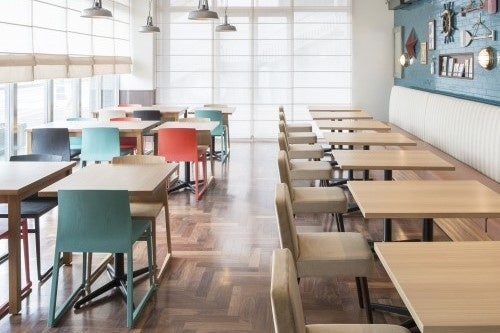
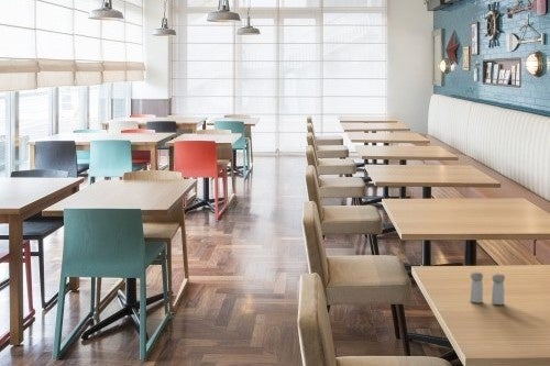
+ salt and pepper shaker [469,270,506,306]
